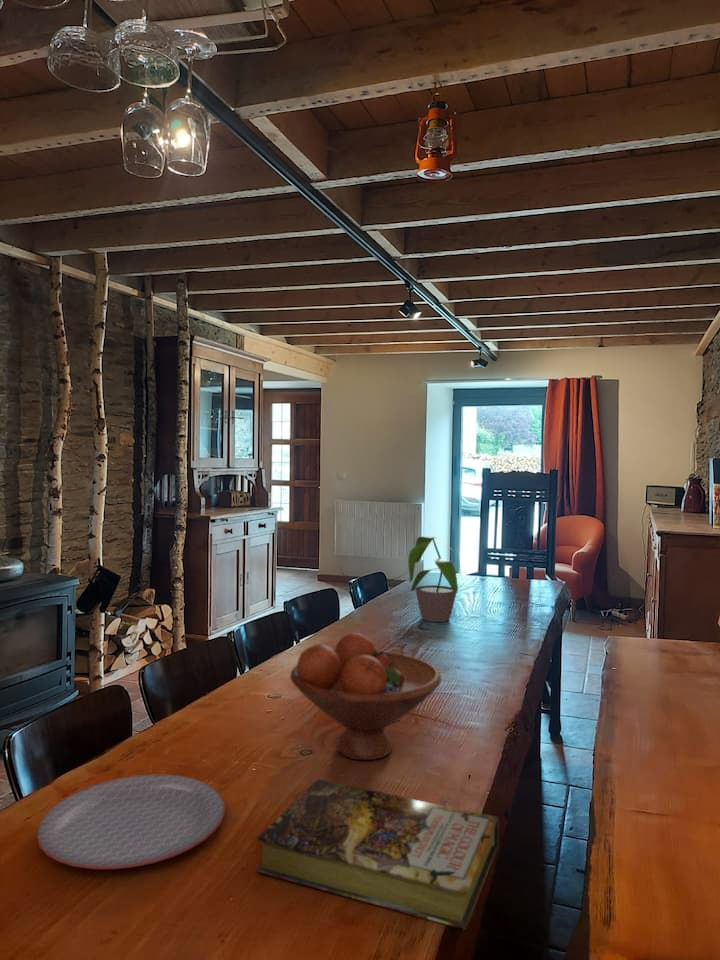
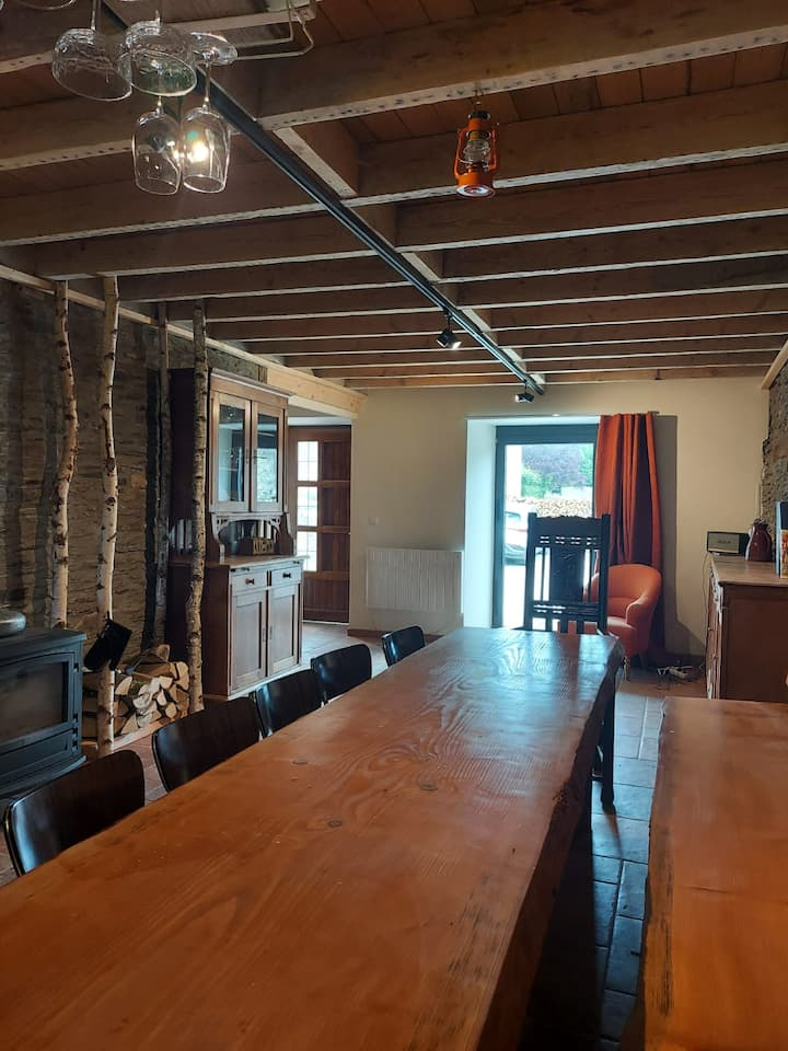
- plate [36,773,226,870]
- fruit bowl [289,632,442,761]
- potted plant [407,535,462,623]
- book [255,778,499,931]
